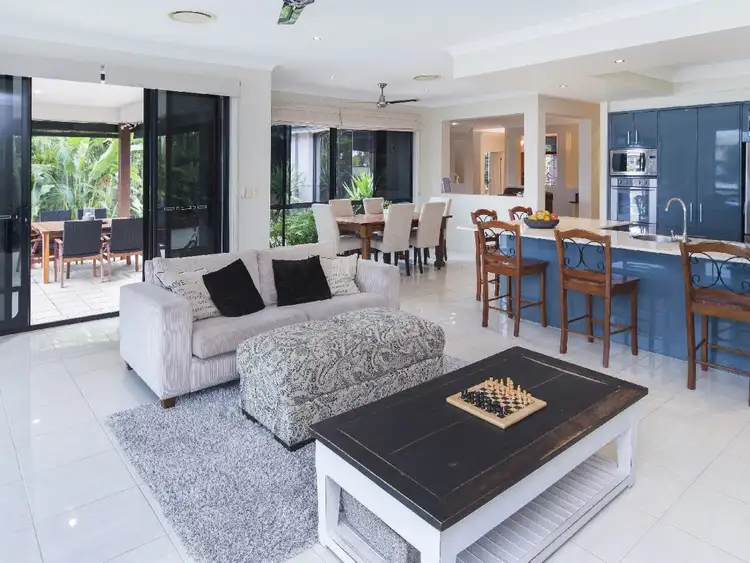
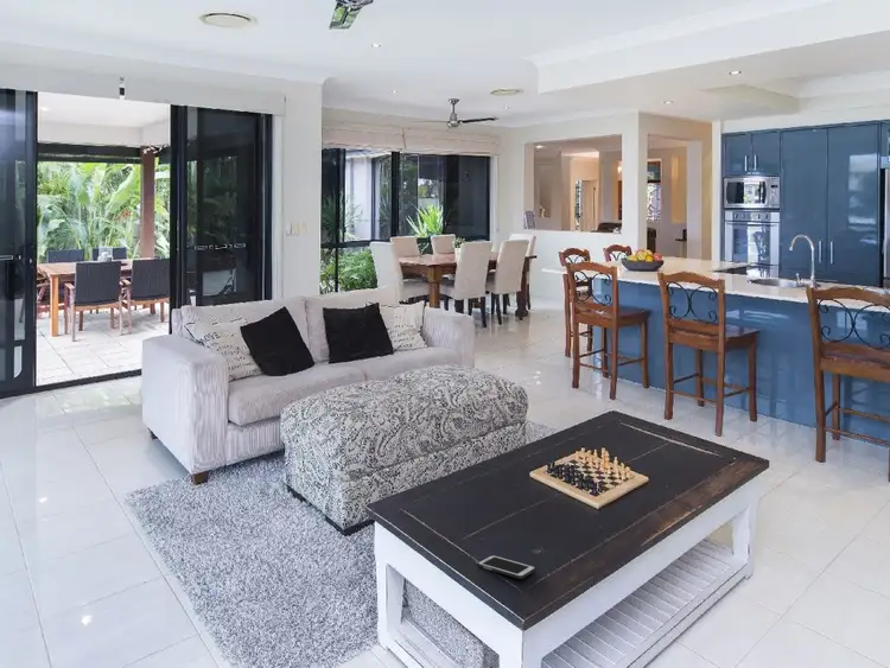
+ cell phone [476,554,536,580]
